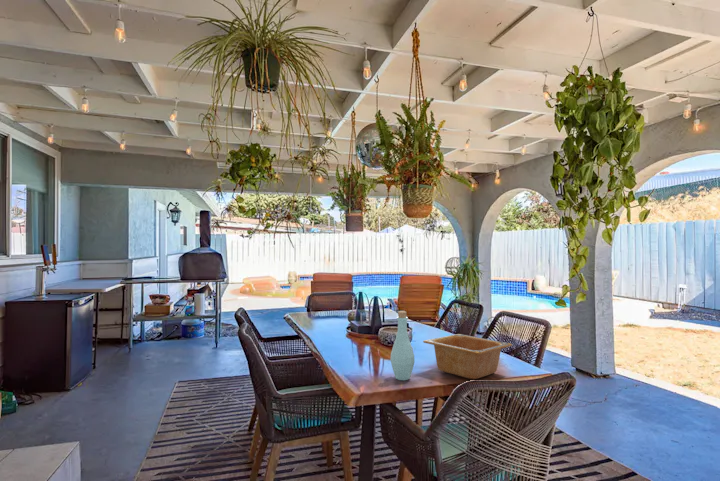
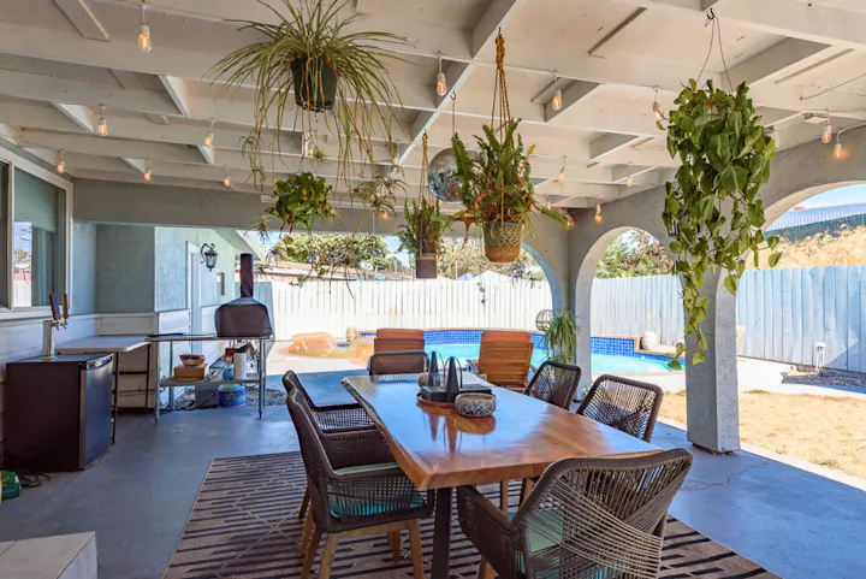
- bottle [390,310,416,381]
- serving bowl [422,333,513,380]
